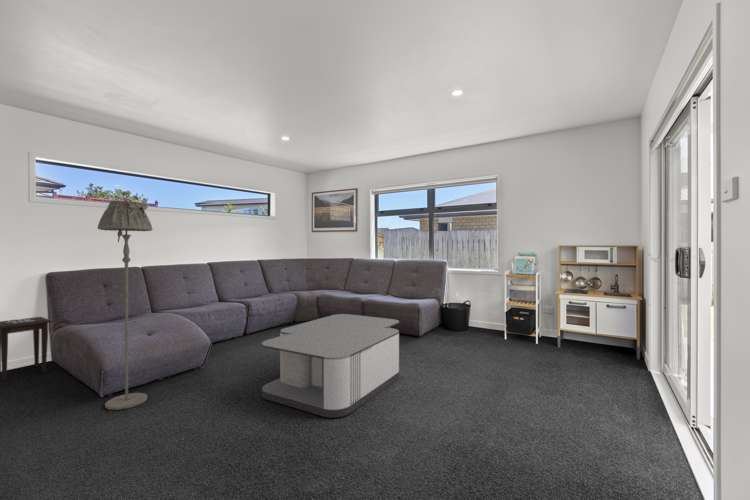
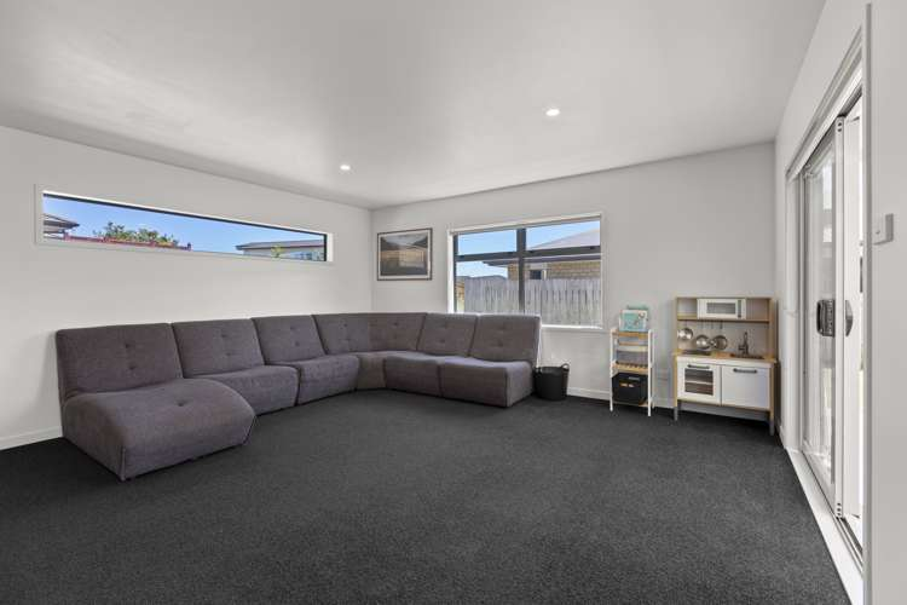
- side table [0,316,54,382]
- floor lamp [97,199,154,411]
- coffee table [261,313,400,418]
